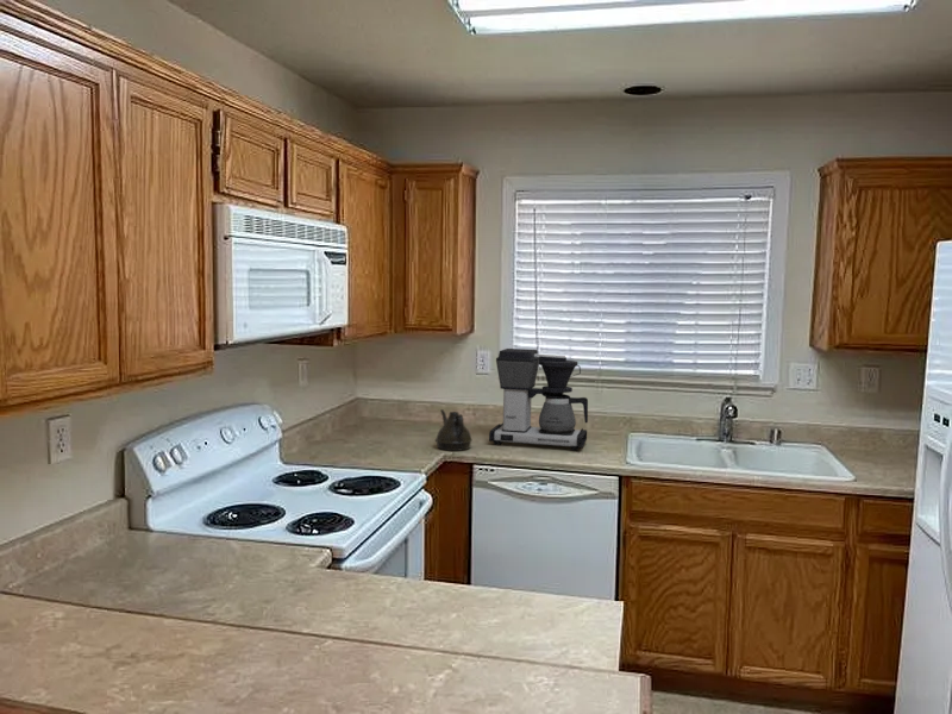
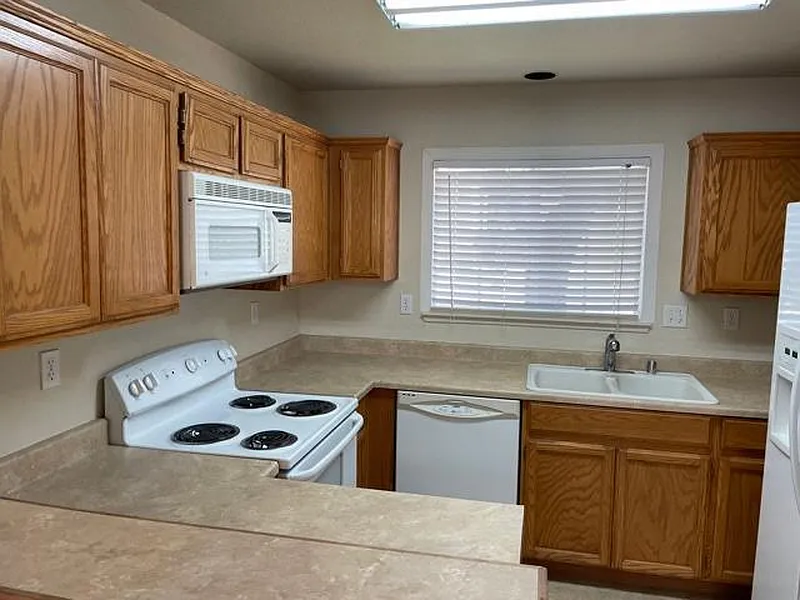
- coffee maker [488,347,589,452]
- teapot [434,408,474,452]
